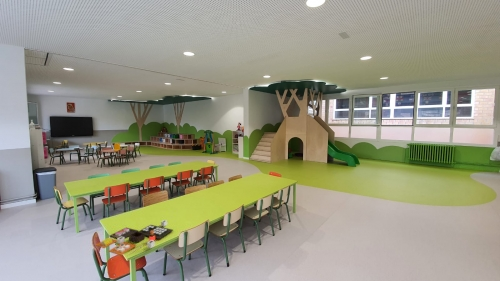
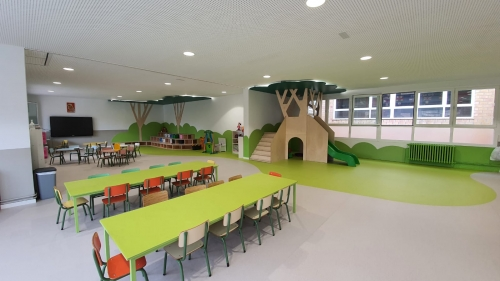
- toy food set [94,219,174,256]
